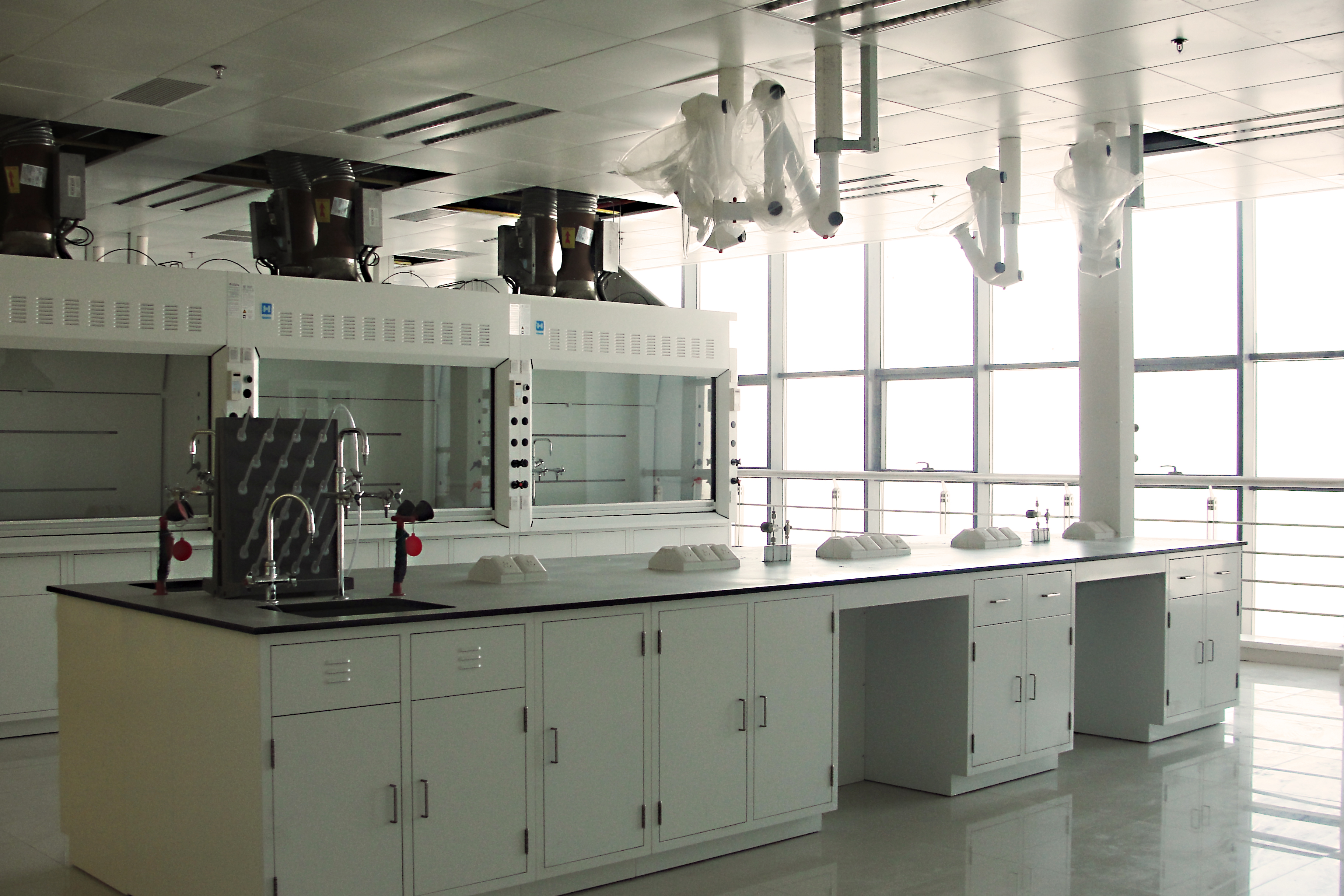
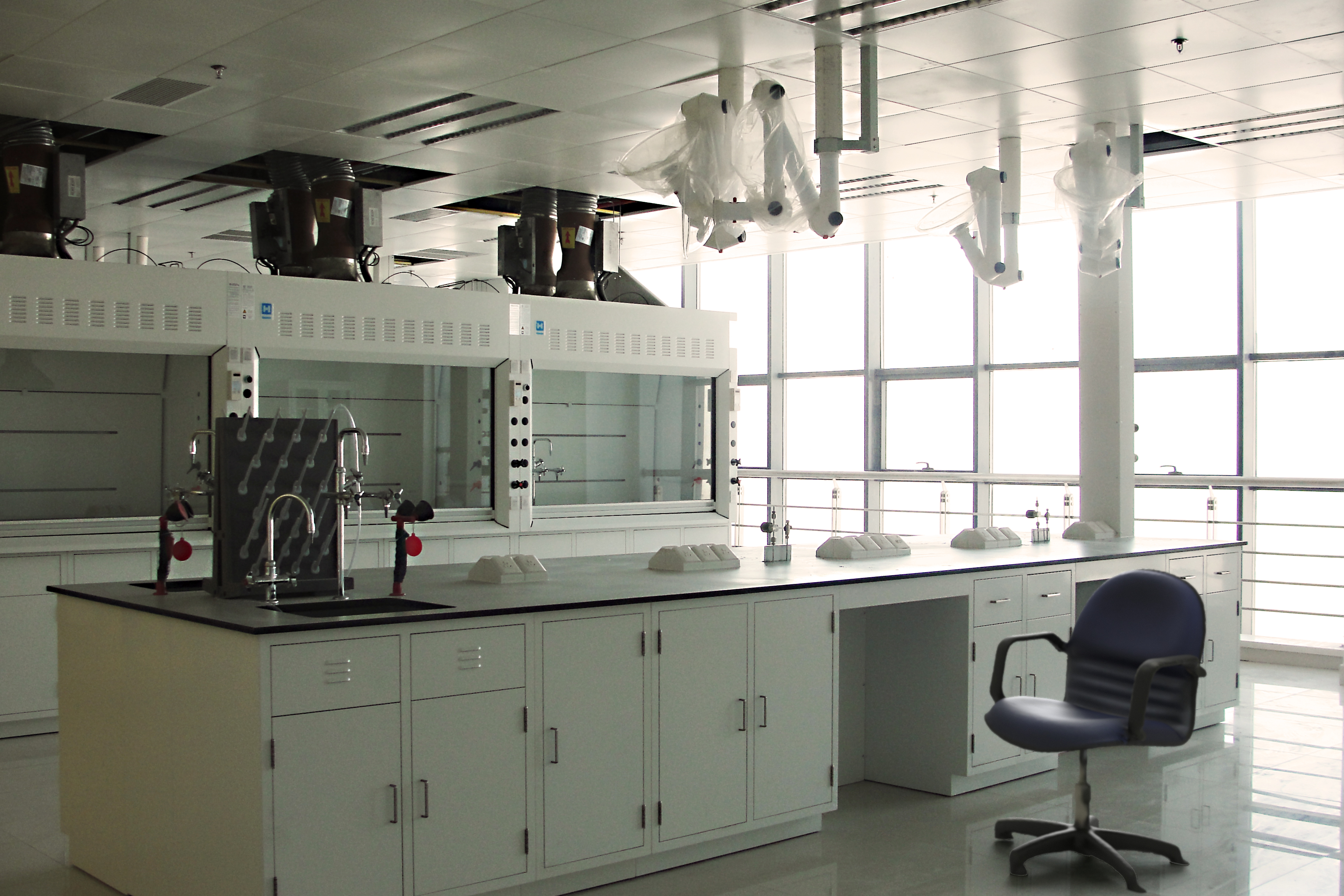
+ office chair [984,568,1207,894]
